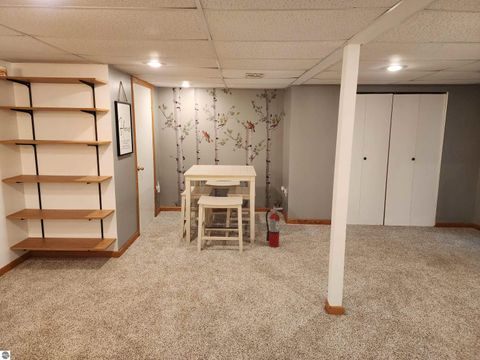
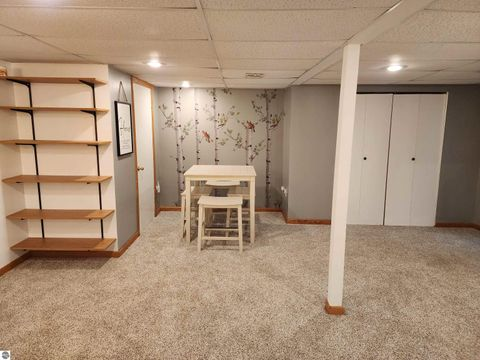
- fire extinguisher [265,207,284,248]
